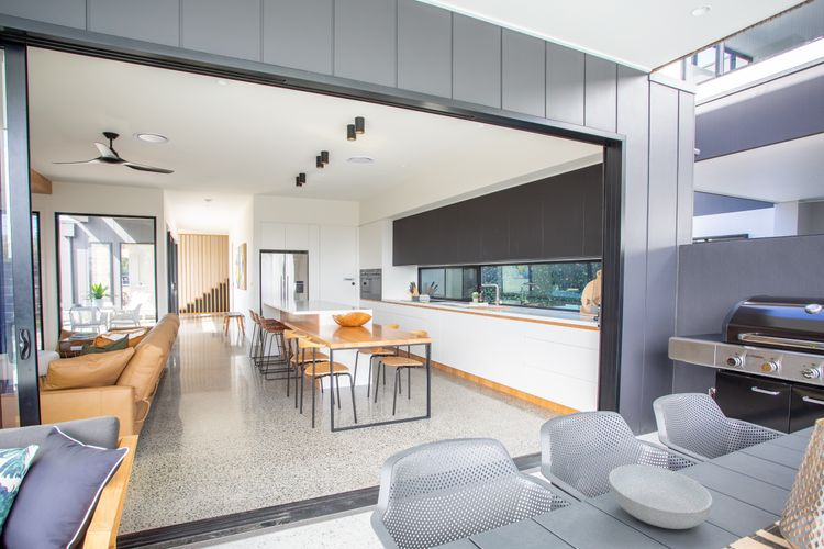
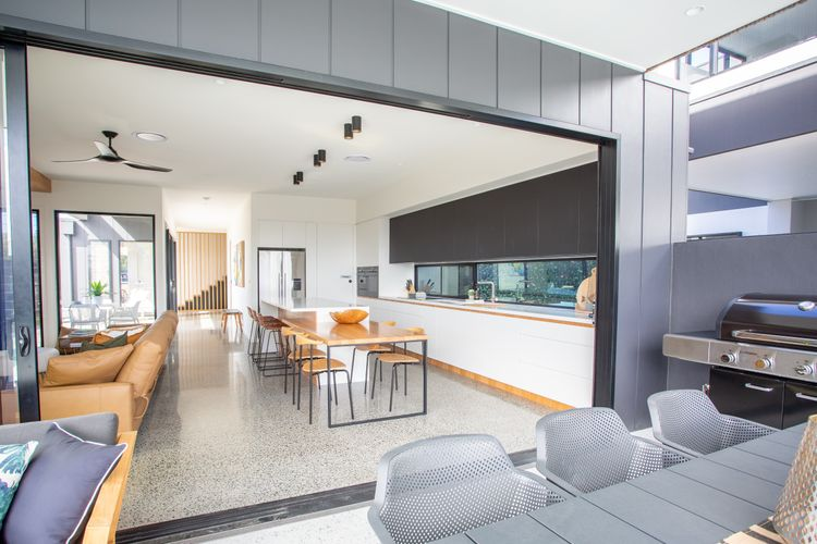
- serving bowl [608,463,713,530]
